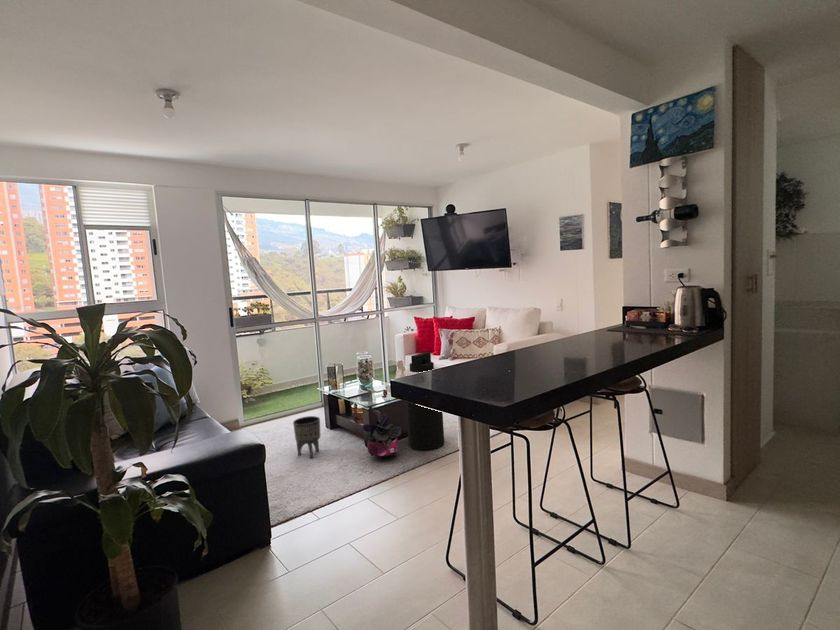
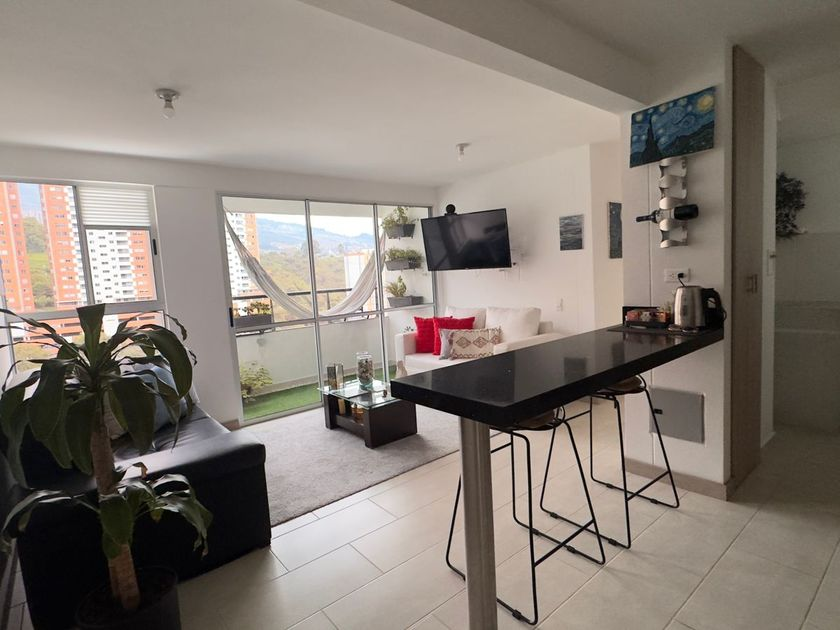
- trash can [403,351,445,451]
- planter [292,415,322,459]
- potted plant [362,409,403,462]
